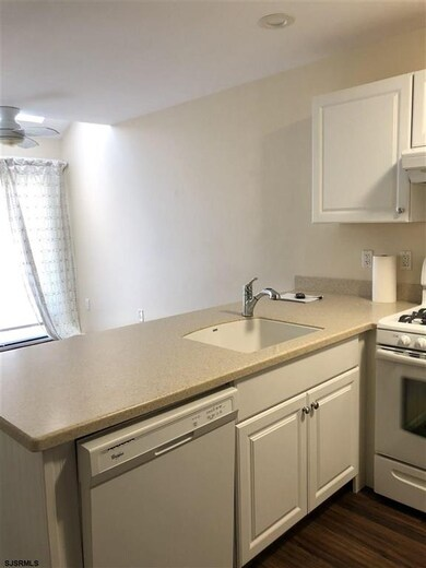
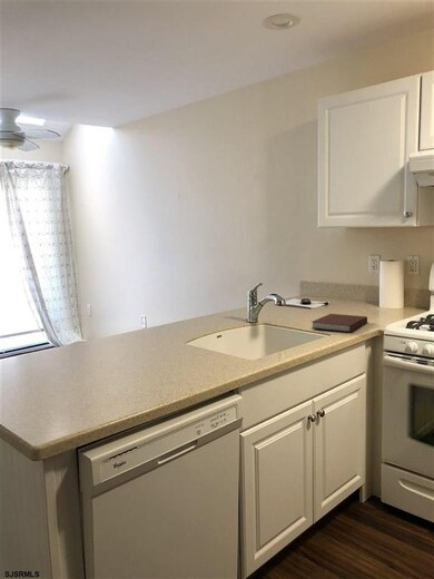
+ notebook [310,313,368,333]
